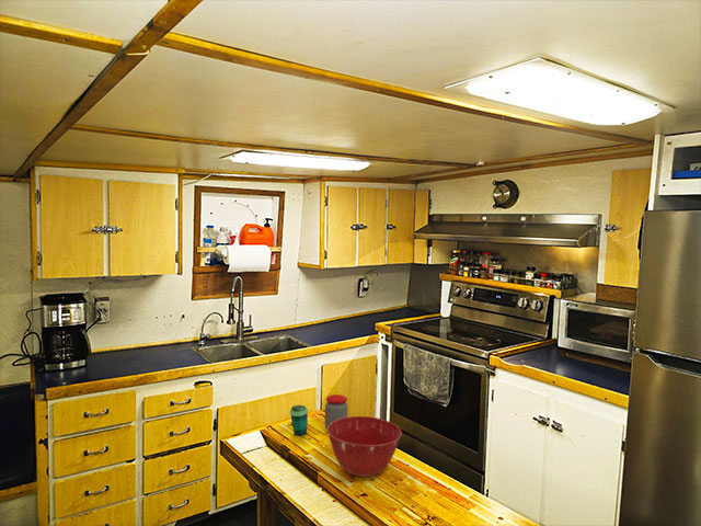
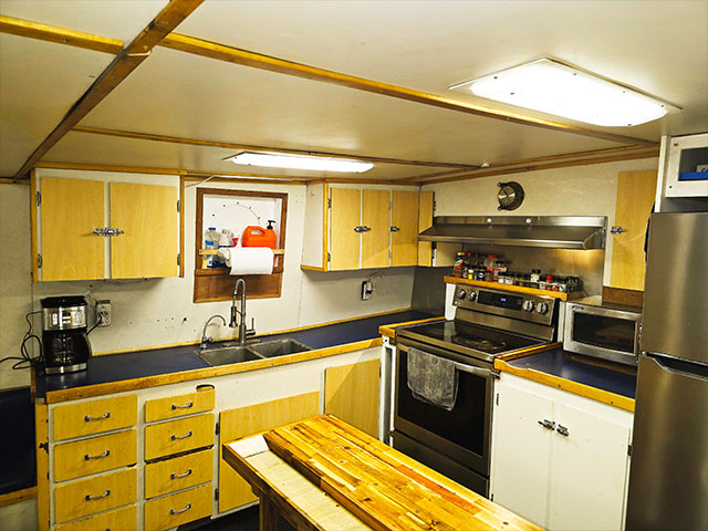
- mixing bowl [326,415,403,478]
- cup [289,404,309,437]
- jar [323,393,349,431]
